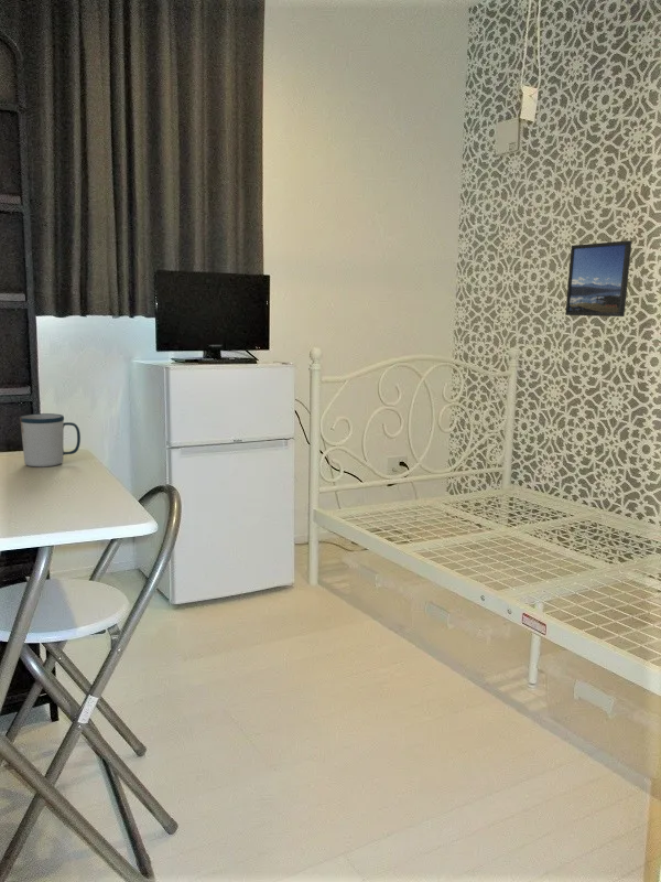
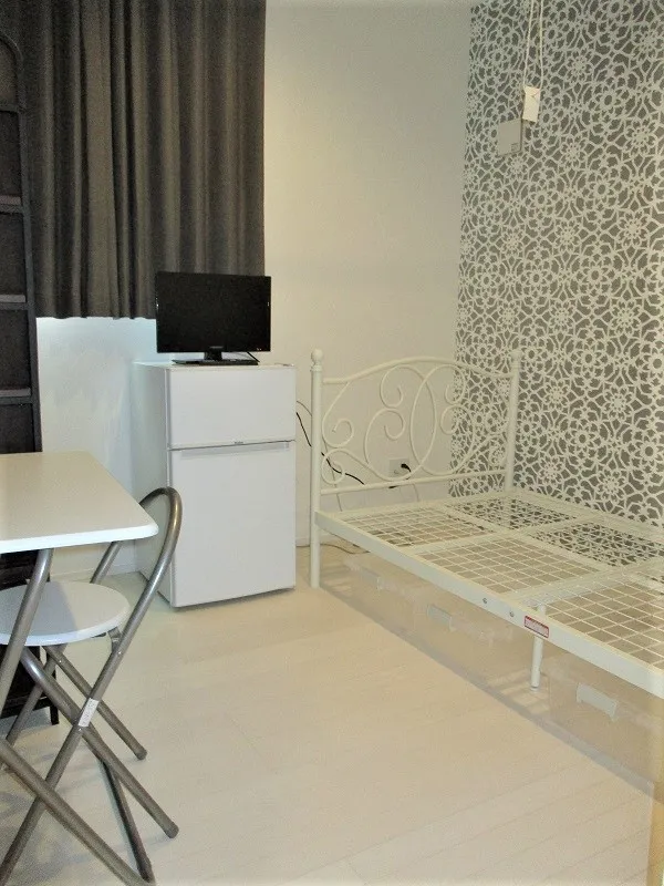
- mug [19,412,82,467]
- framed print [564,239,632,318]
